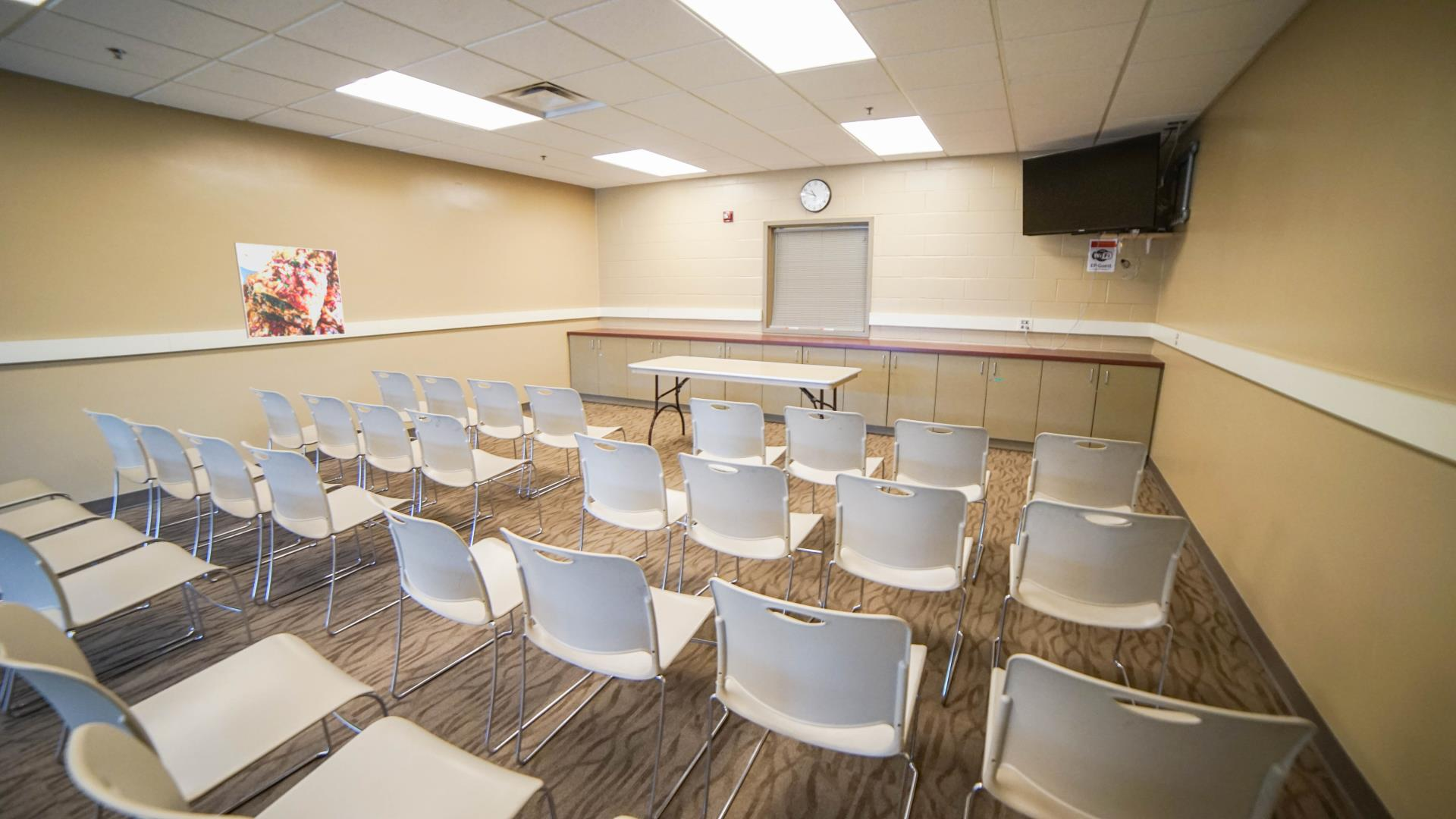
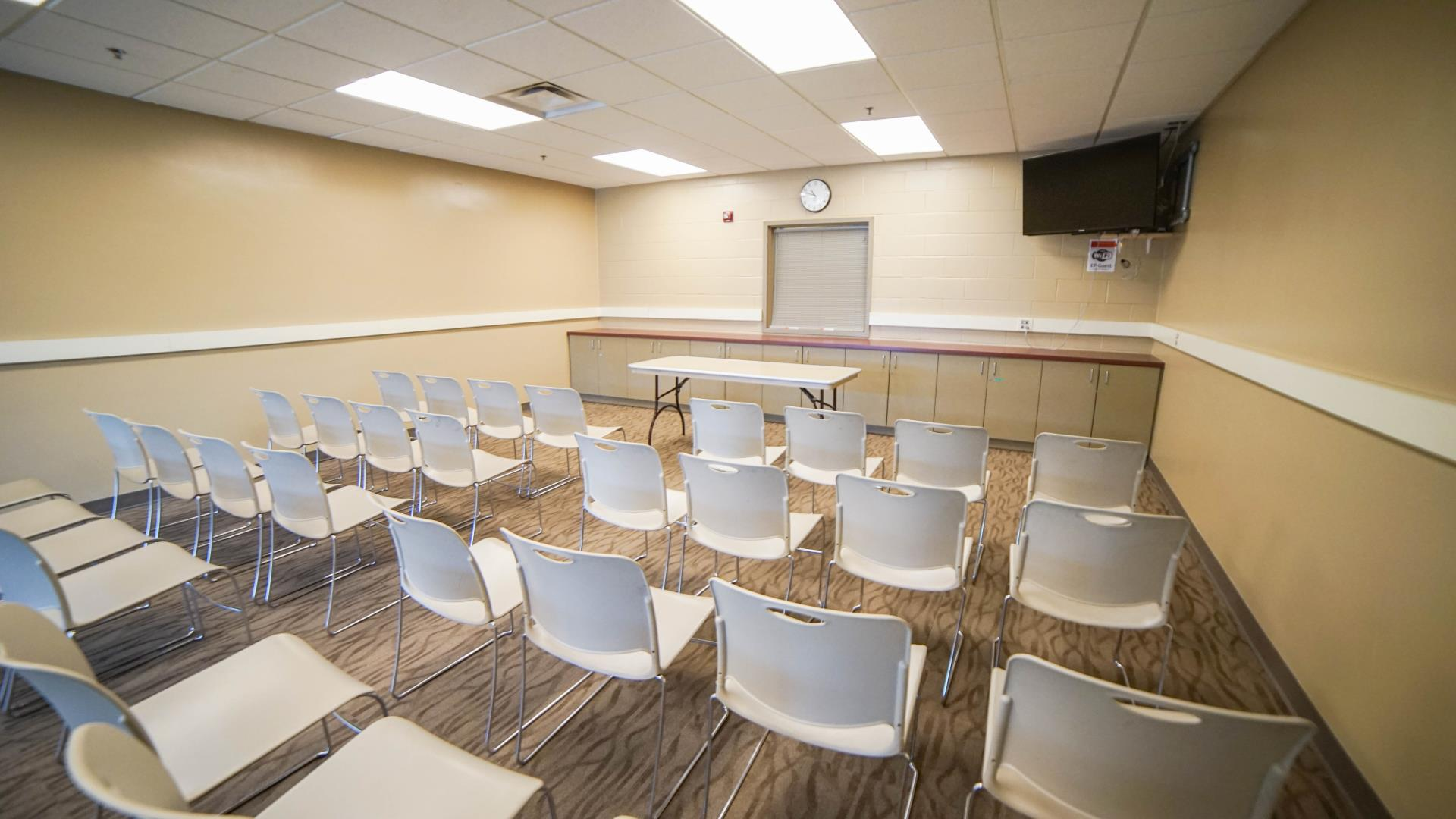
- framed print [234,242,346,339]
